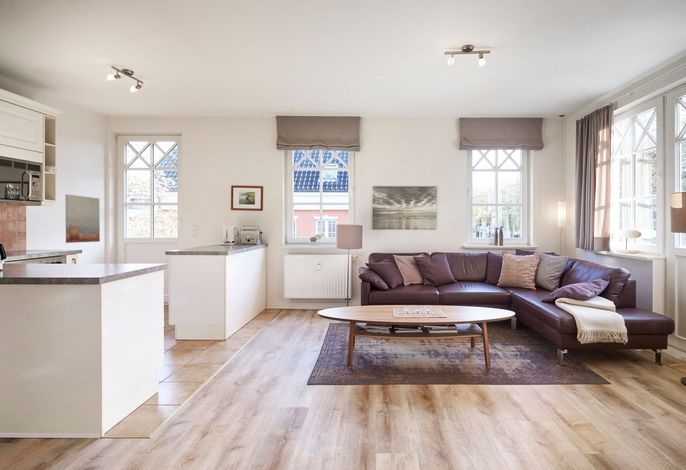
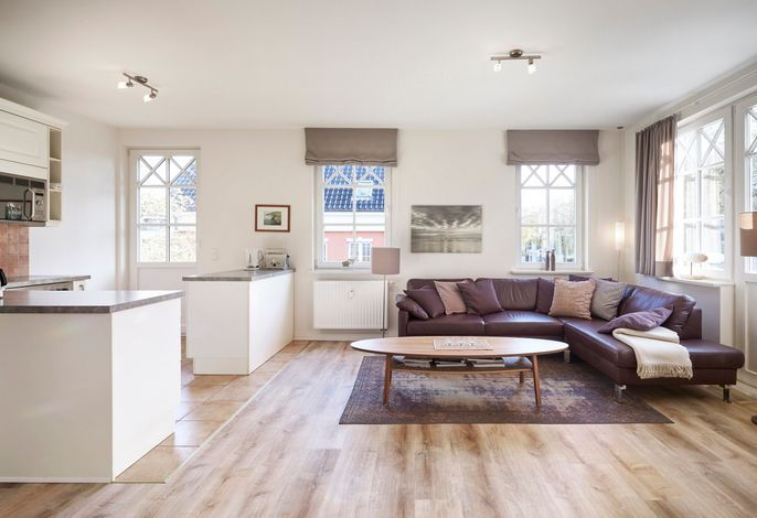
- wall art [64,194,101,244]
